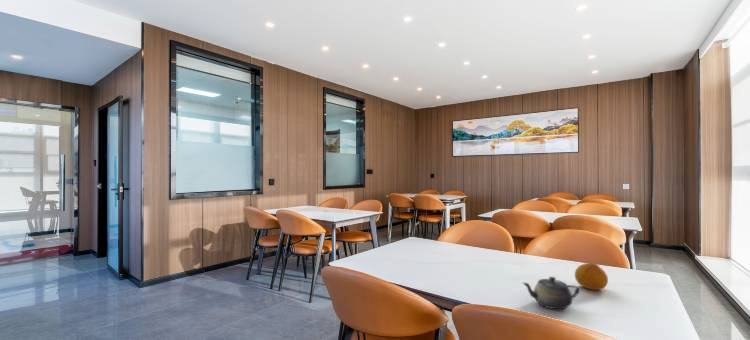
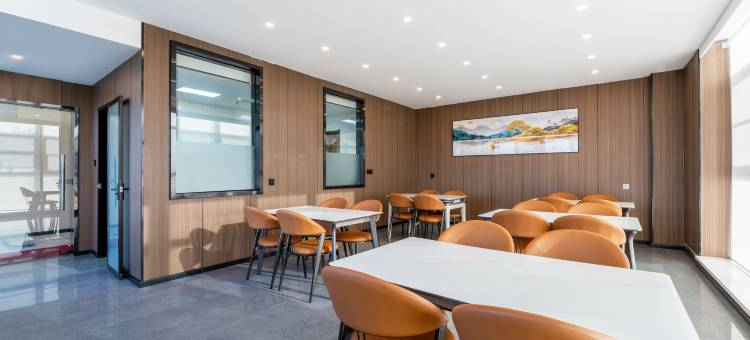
- fruit [574,262,609,291]
- teapot [522,276,580,310]
